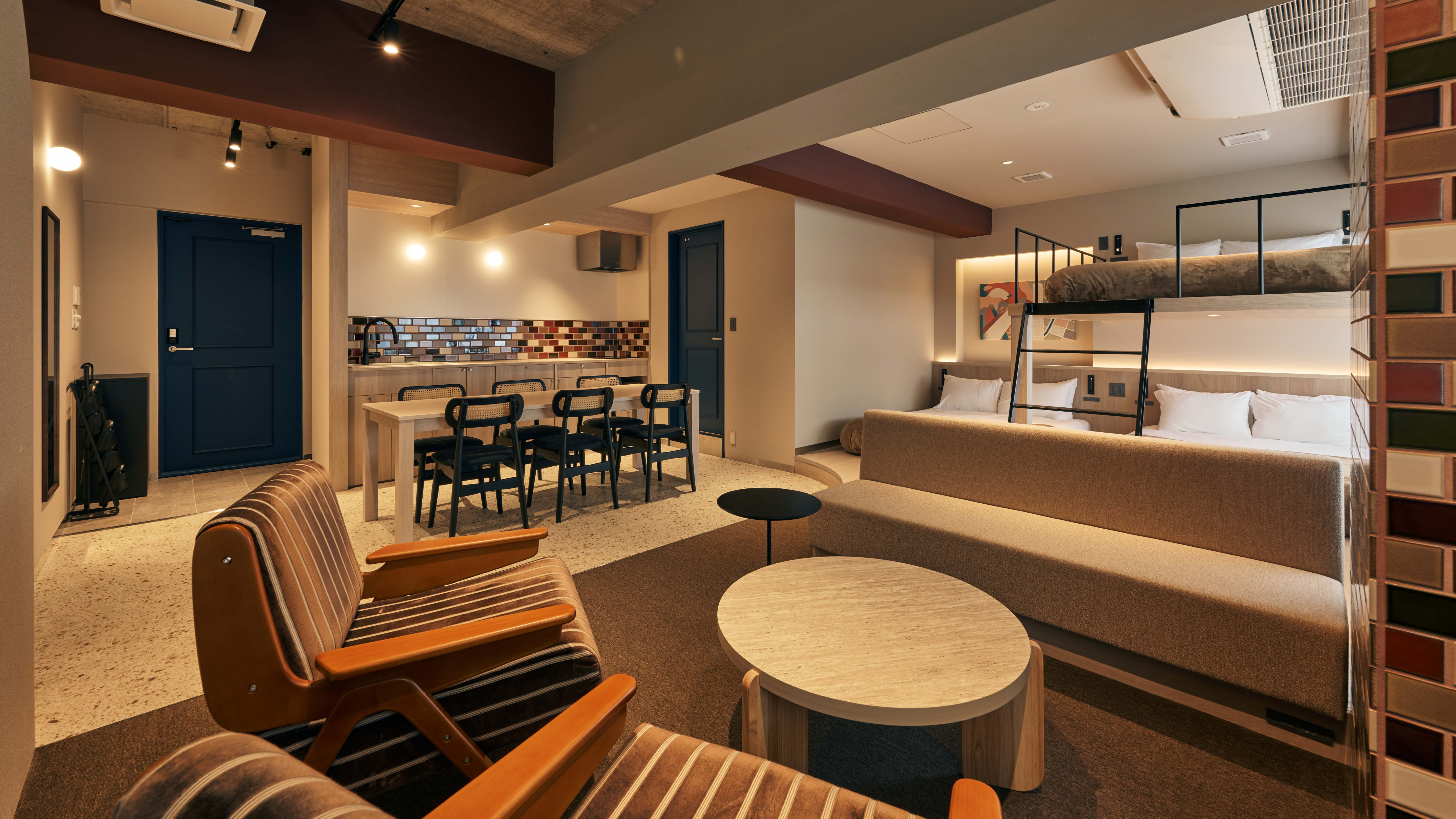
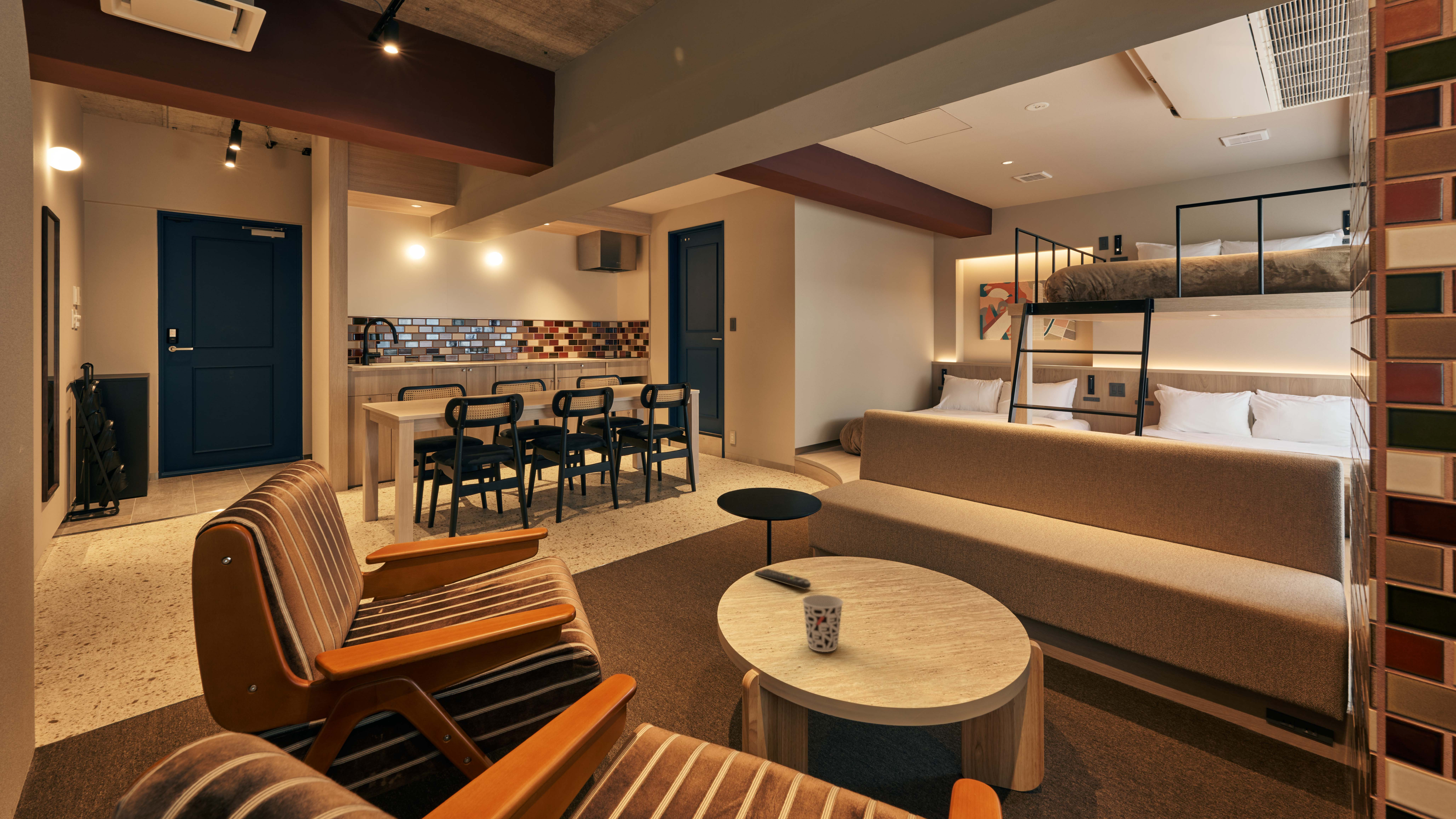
+ cup [802,594,844,652]
+ remote control [754,568,811,590]
